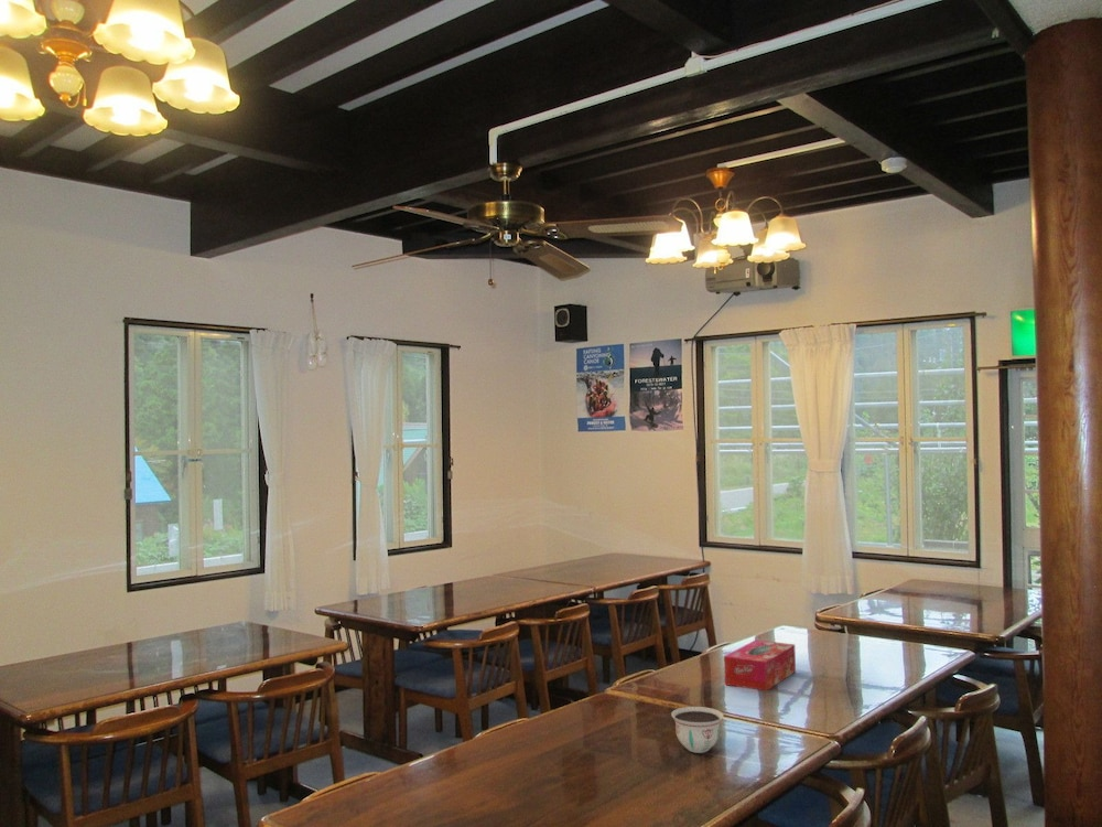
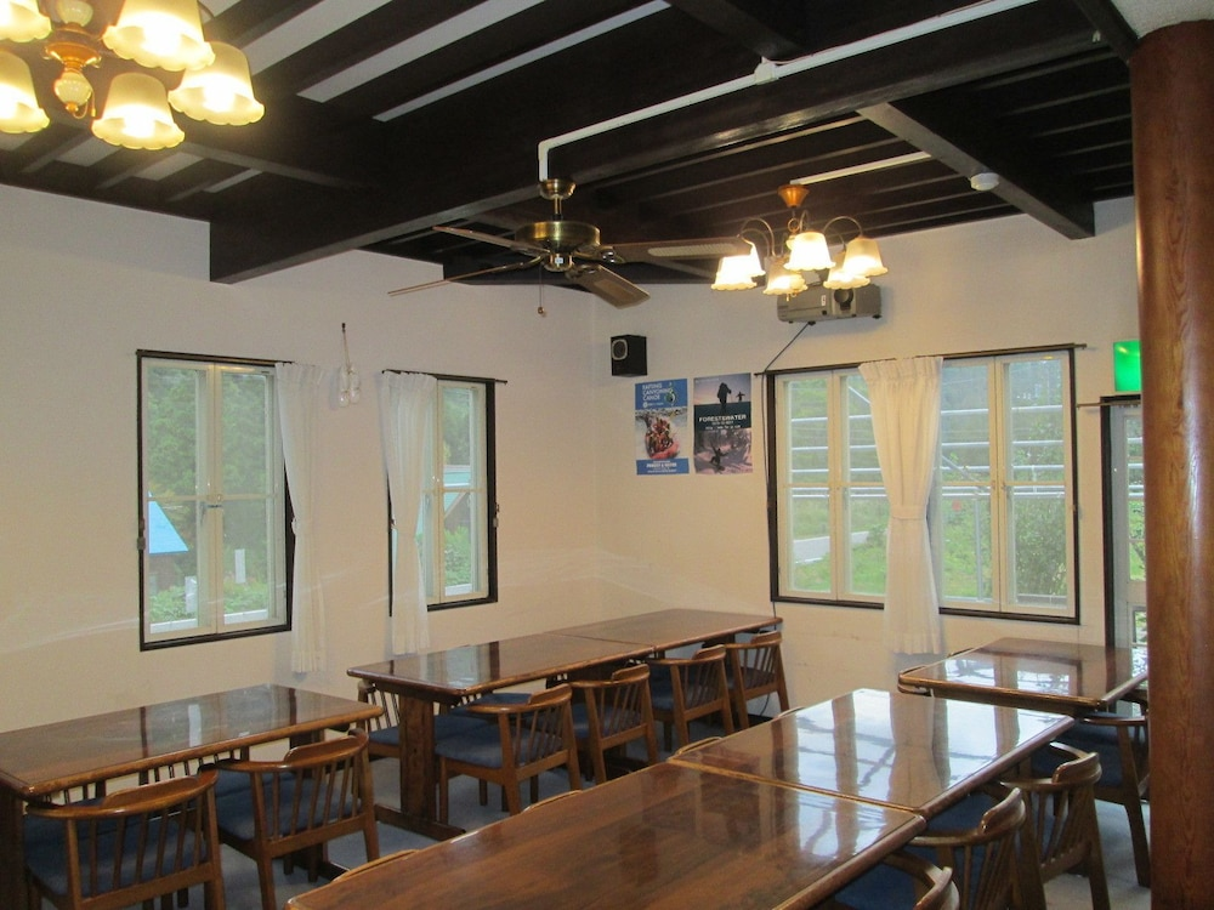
- tissue box [723,638,797,691]
- bowl [670,706,724,754]
